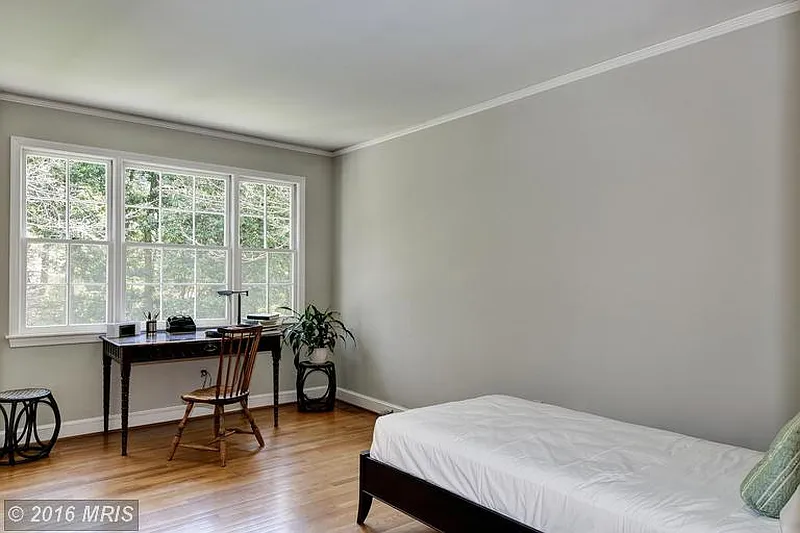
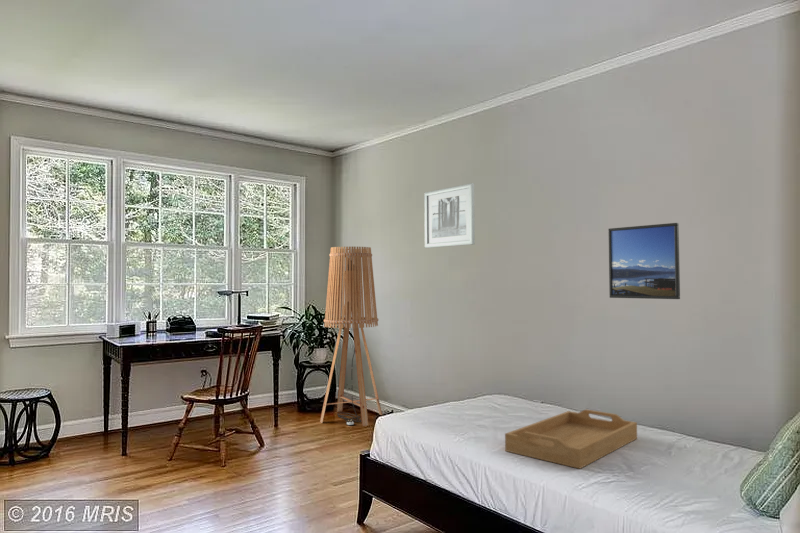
+ floor lamp [319,246,383,427]
+ serving tray [504,409,638,470]
+ wall art [423,182,476,249]
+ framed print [607,222,681,300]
